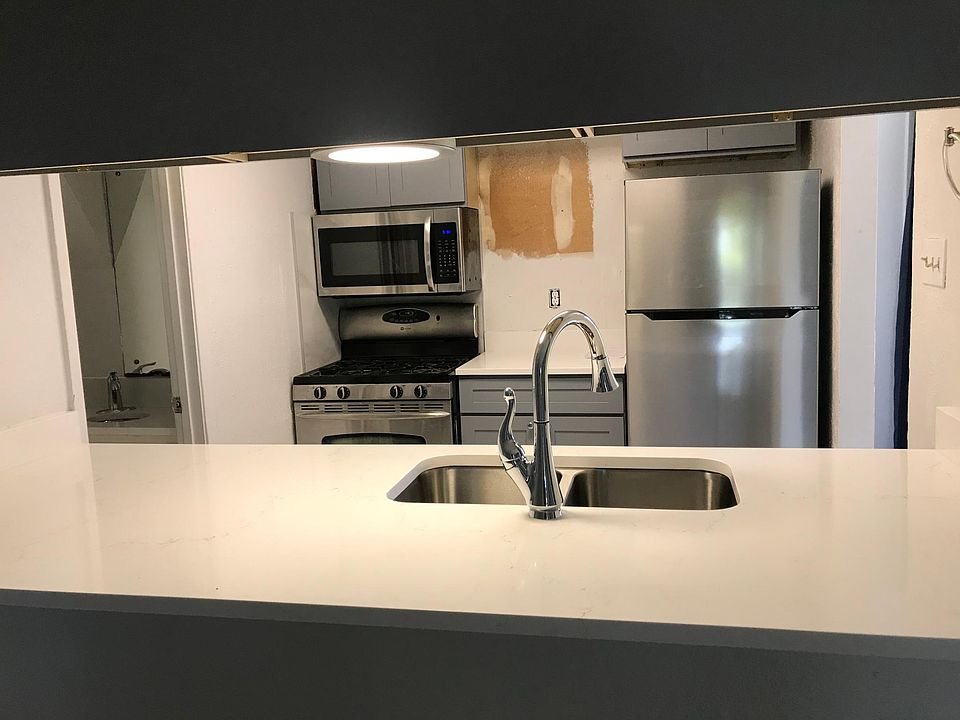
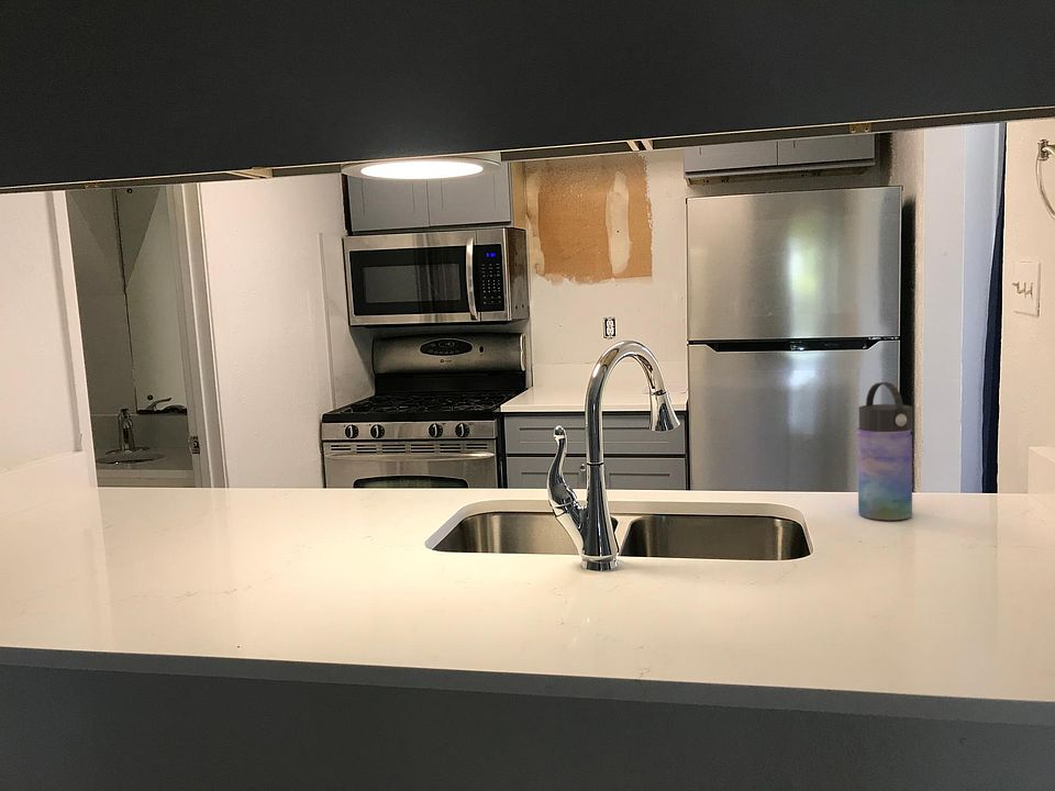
+ water bottle [856,381,913,521]
